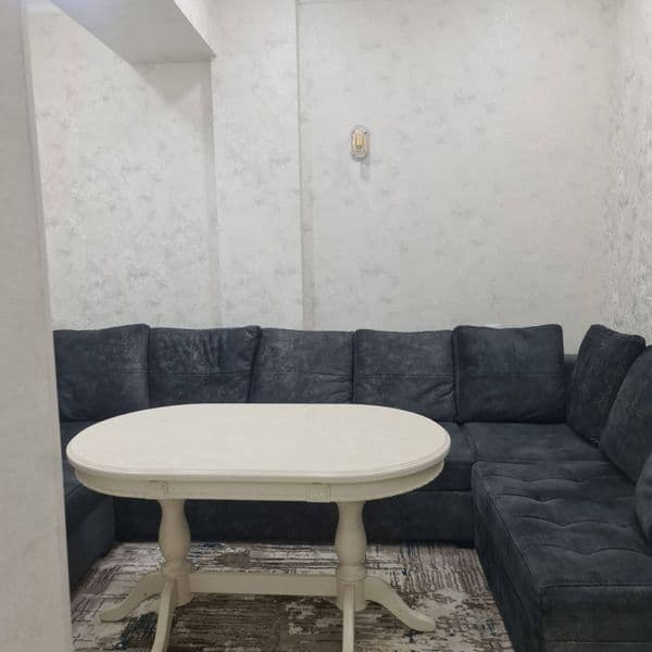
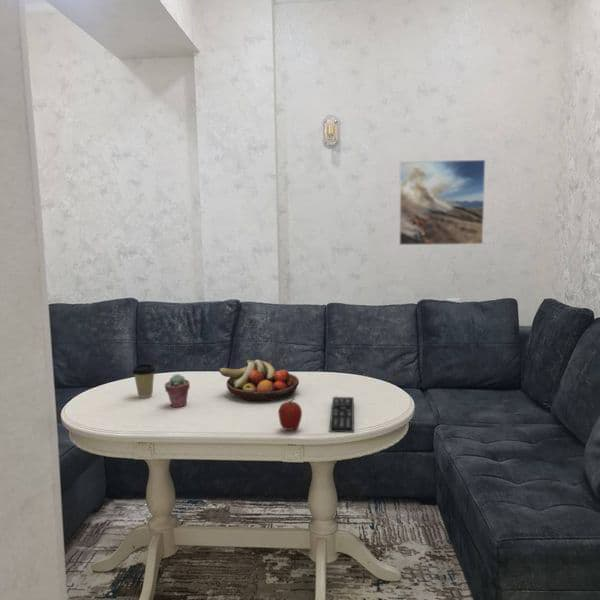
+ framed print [398,159,486,246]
+ fruit bowl [218,359,300,403]
+ fruit [278,397,303,431]
+ potted succulent [164,373,191,408]
+ coffee cup [131,363,157,399]
+ remote control [329,396,355,433]
